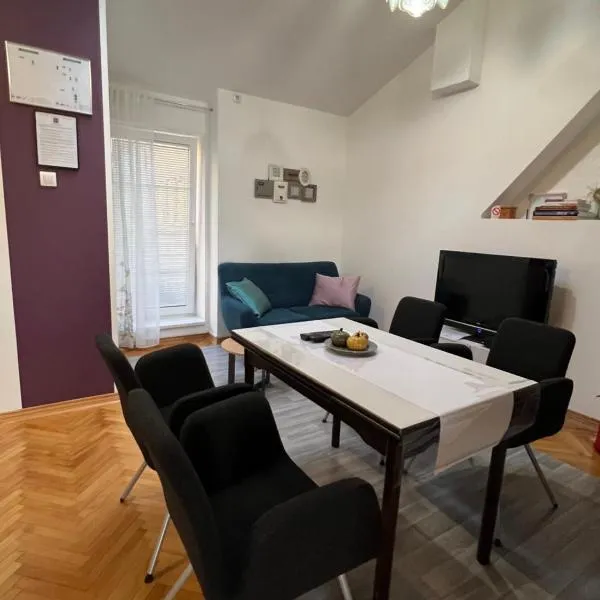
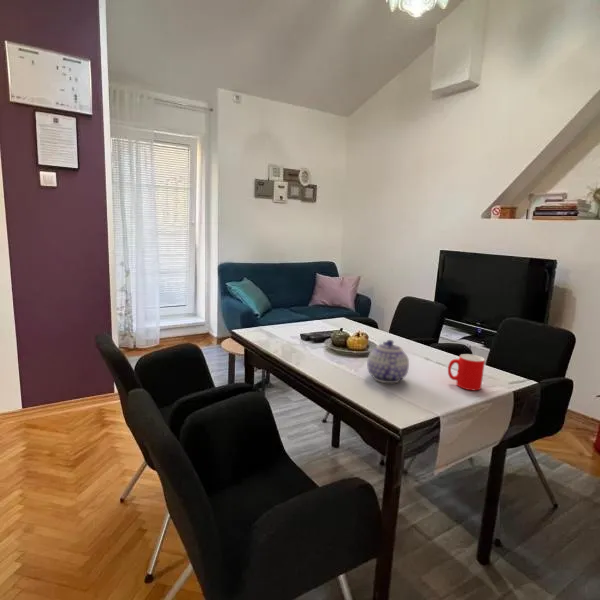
+ cup [447,353,486,391]
+ teapot [366,339,410,384]
